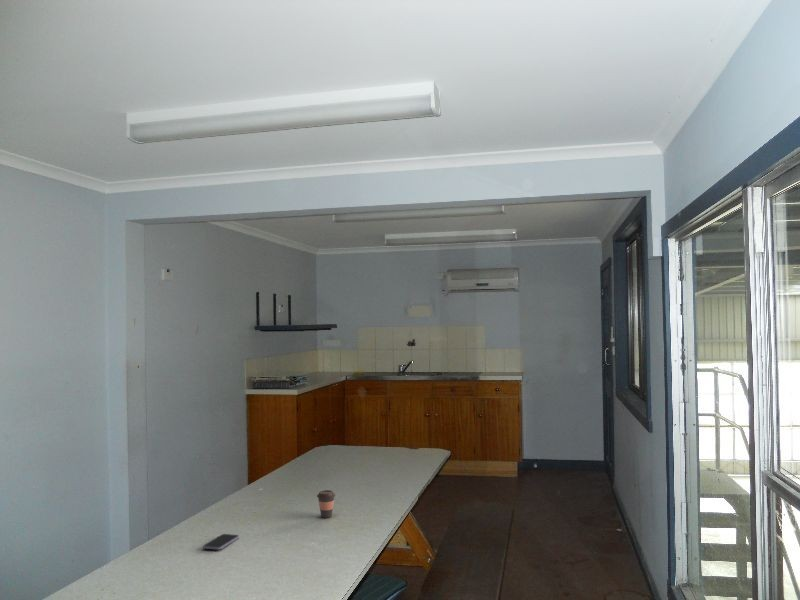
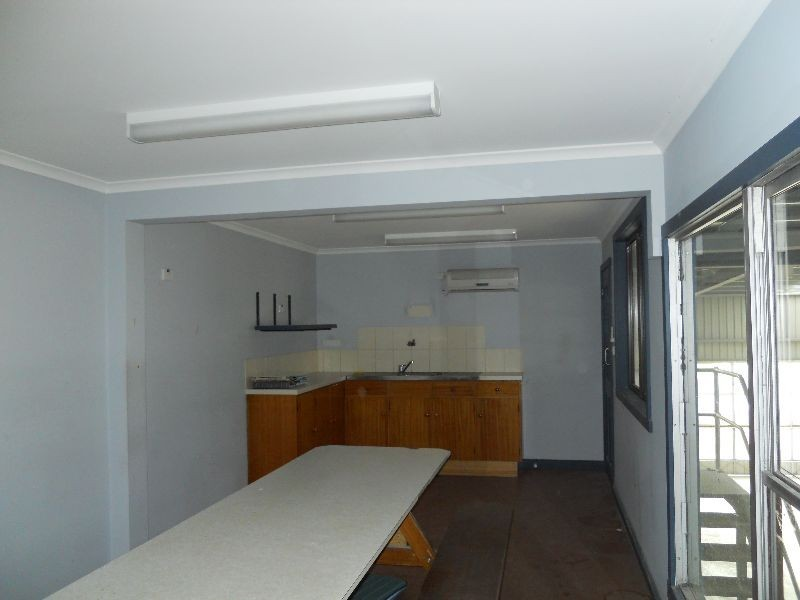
- smartphone [202,533,240,551]
- coffee cup [316,489,337,519]
